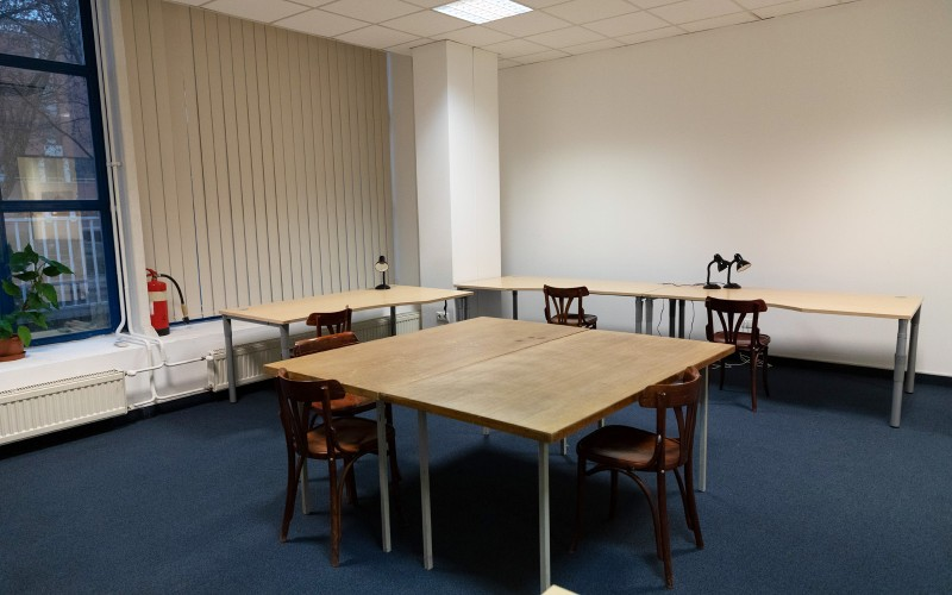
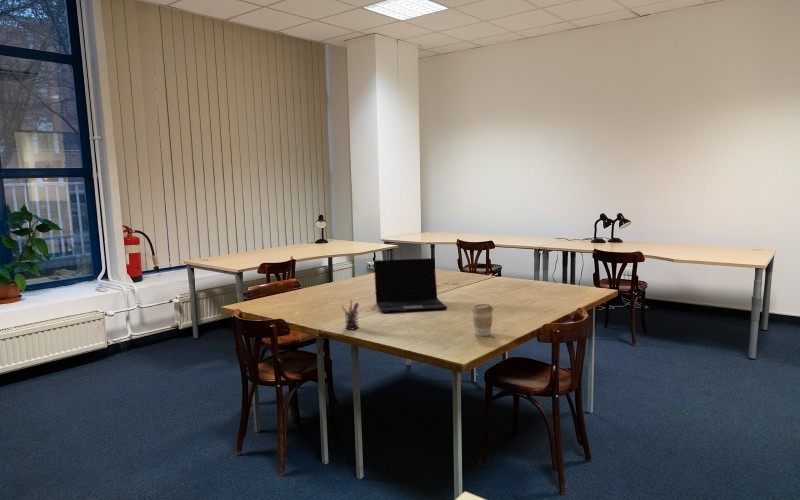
+ laptop [373,257,448,314]
+ coffee cup [471,303,494,337]
+ pen holder [340,299,360,331]
